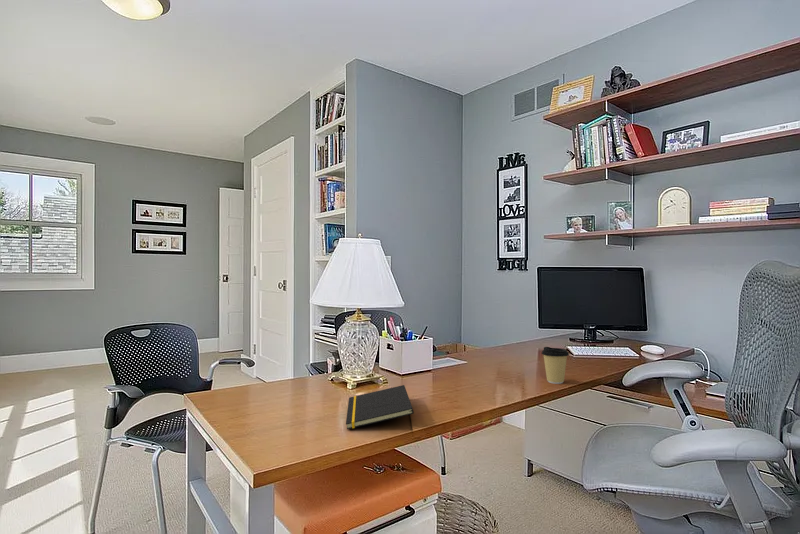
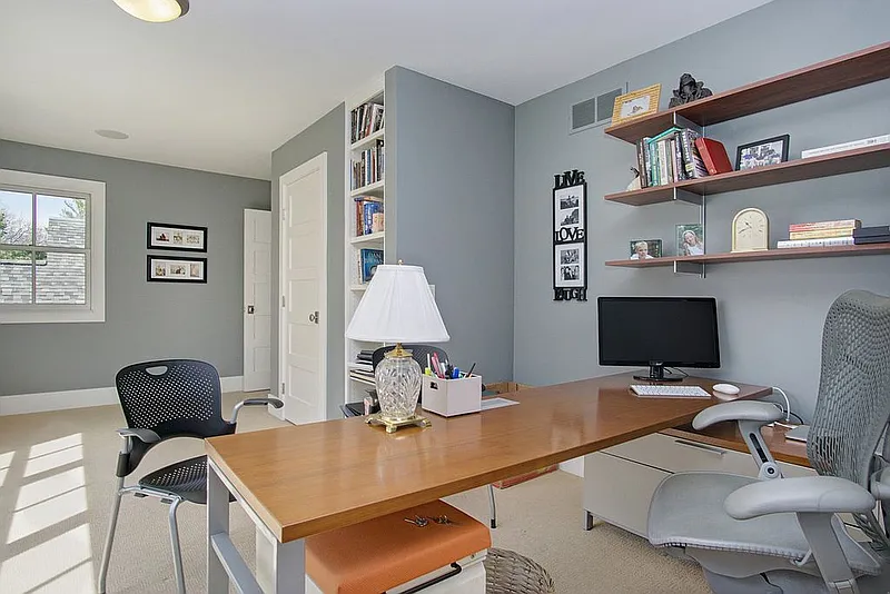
- coffee cup [541,346,570,385]
- notepad [345,384,415,430]
